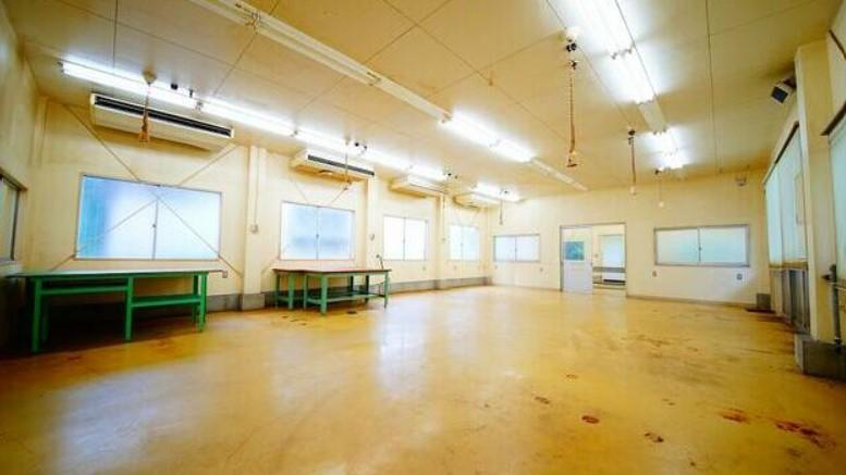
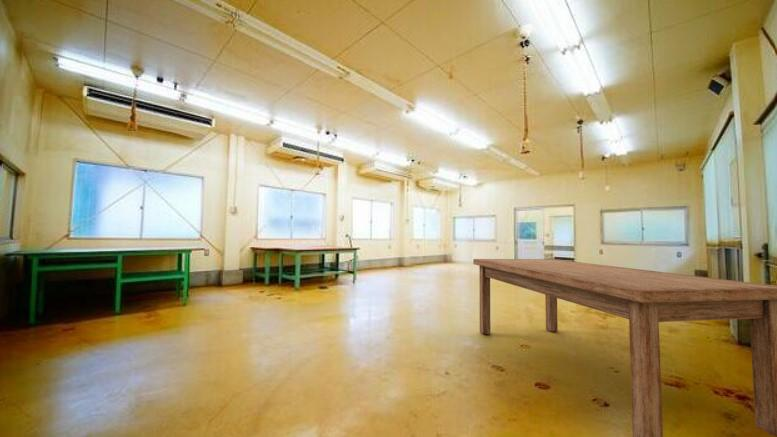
+ dining table [472,258,777,437]
